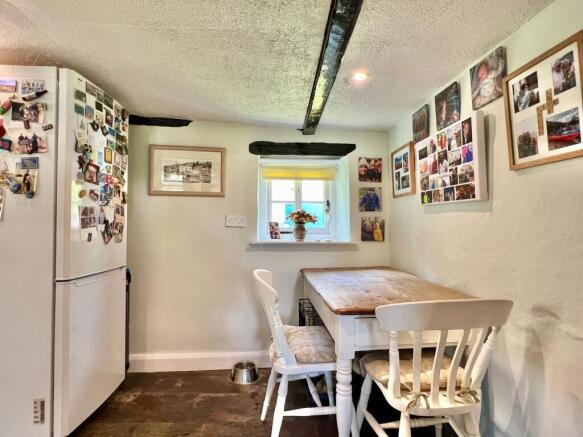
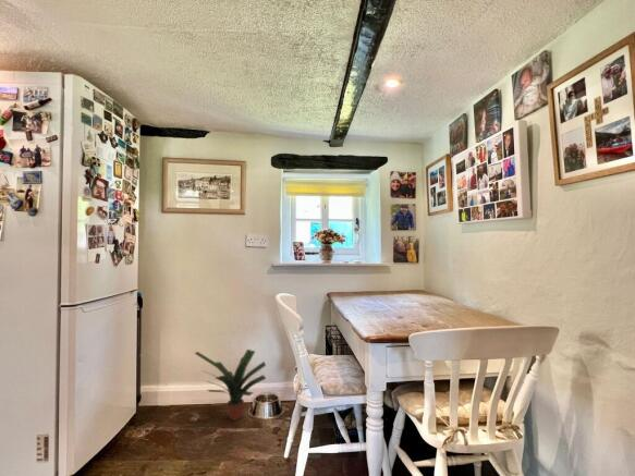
+ potted plant [193,349,268,422]
